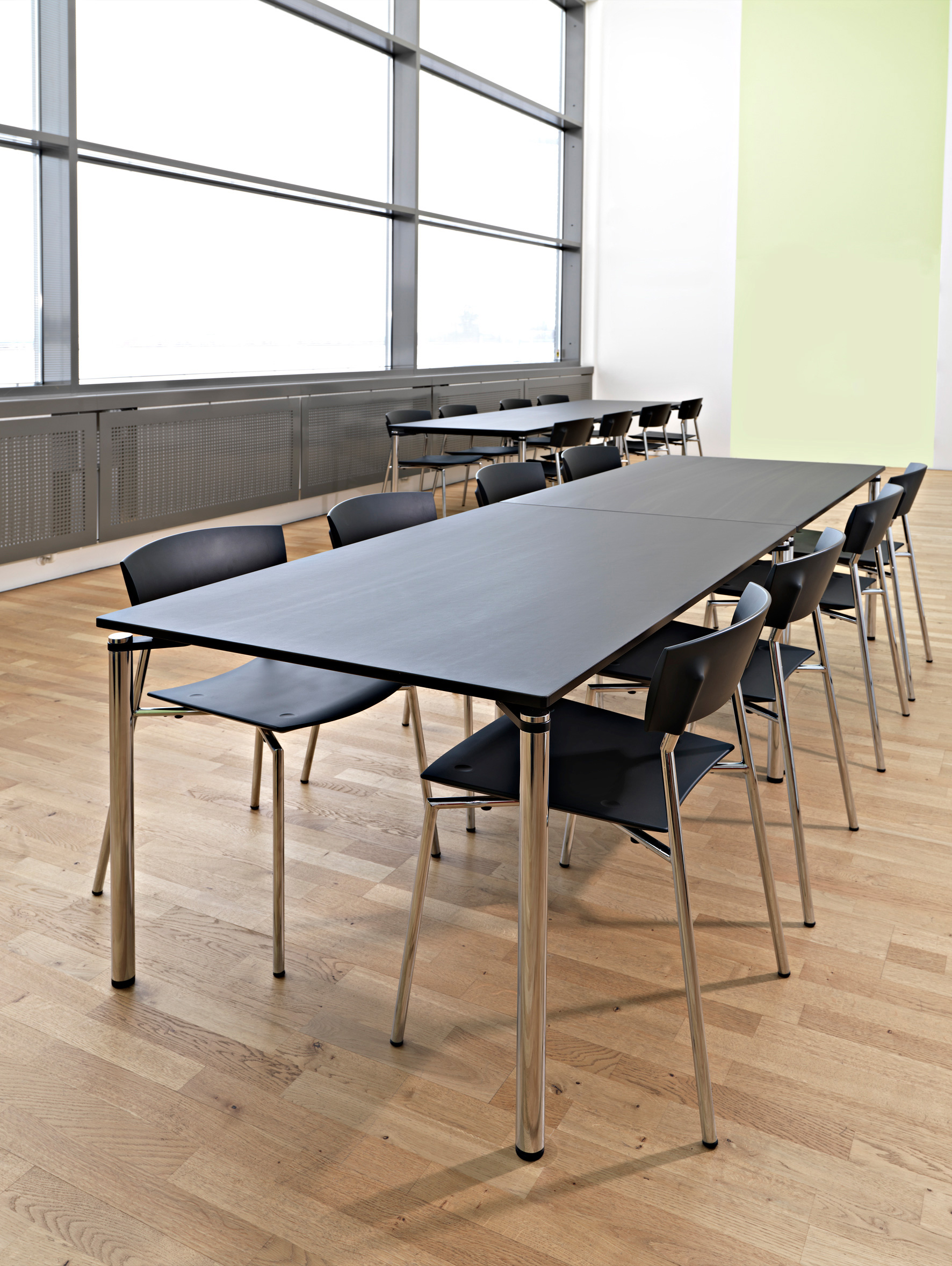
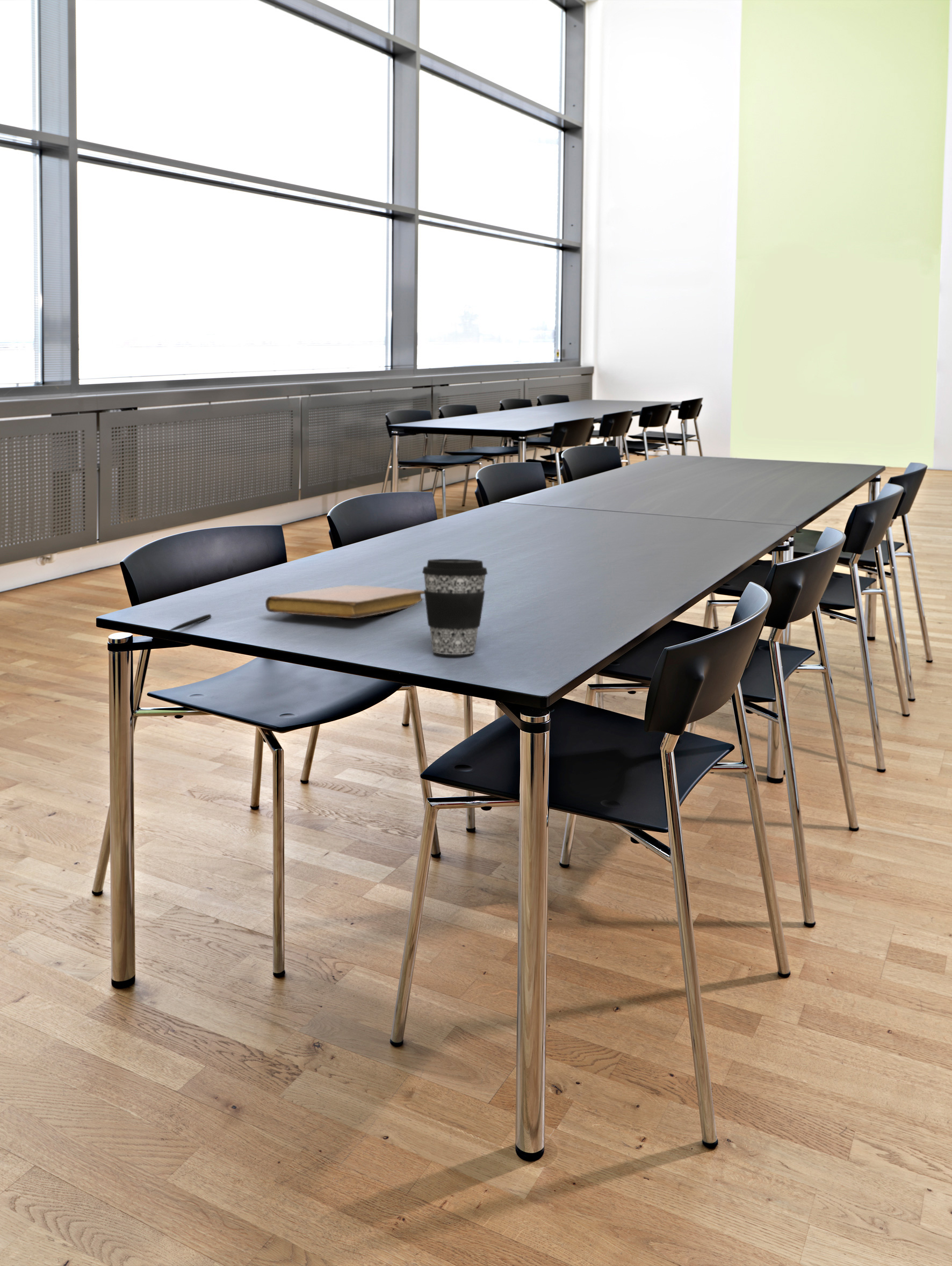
+ pen [168,614,212,632]
+ coffee cup [422,558,488,655]
+ notebook [265,585,424,619]
